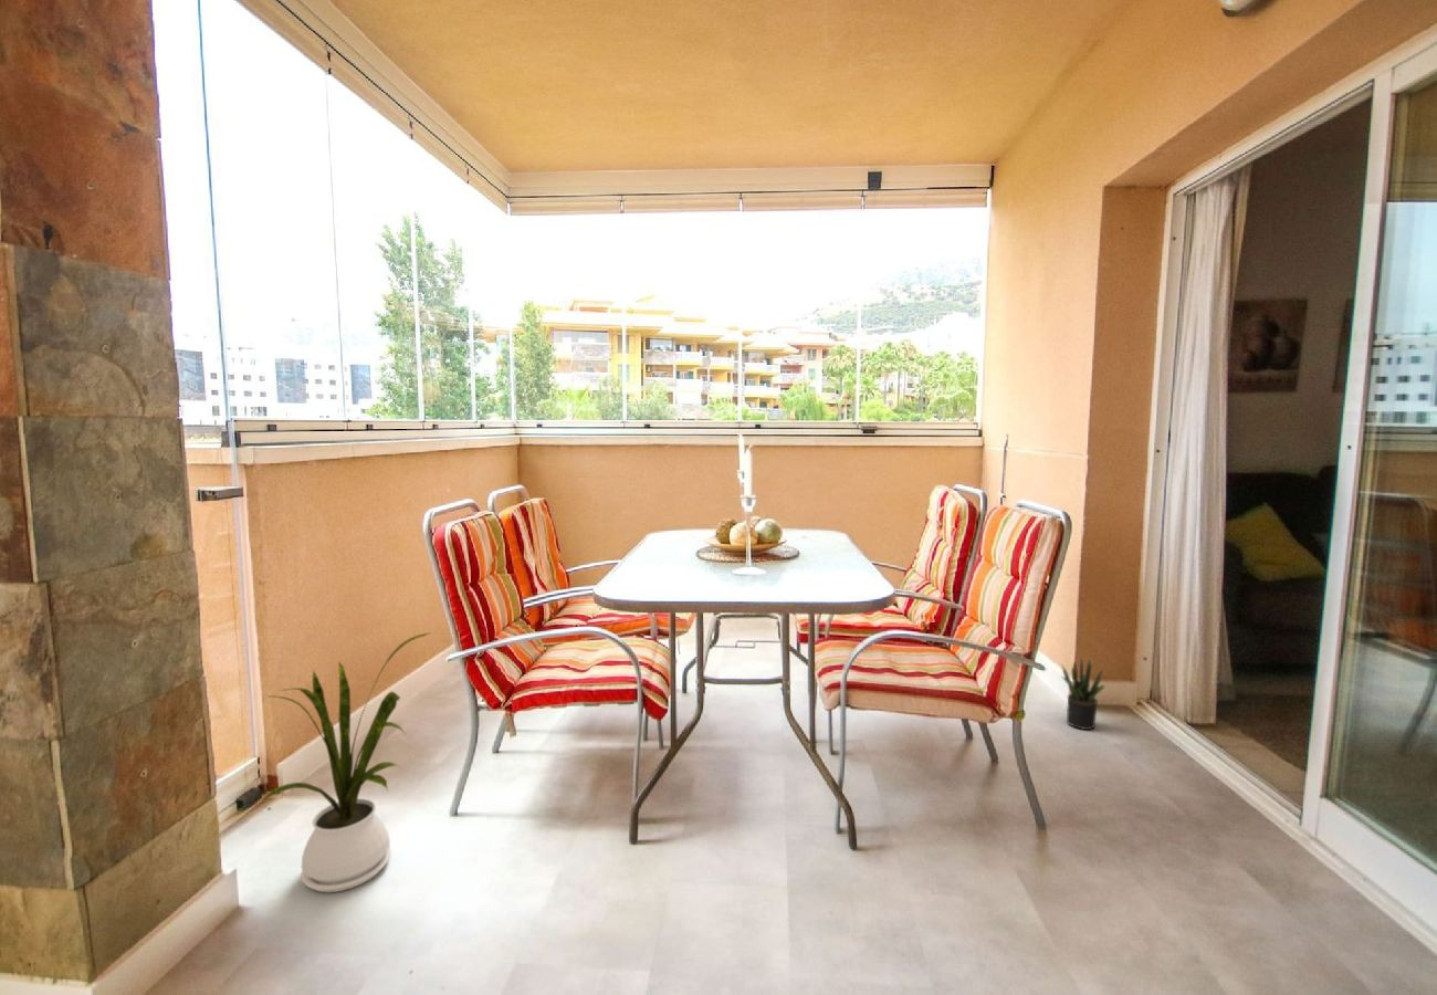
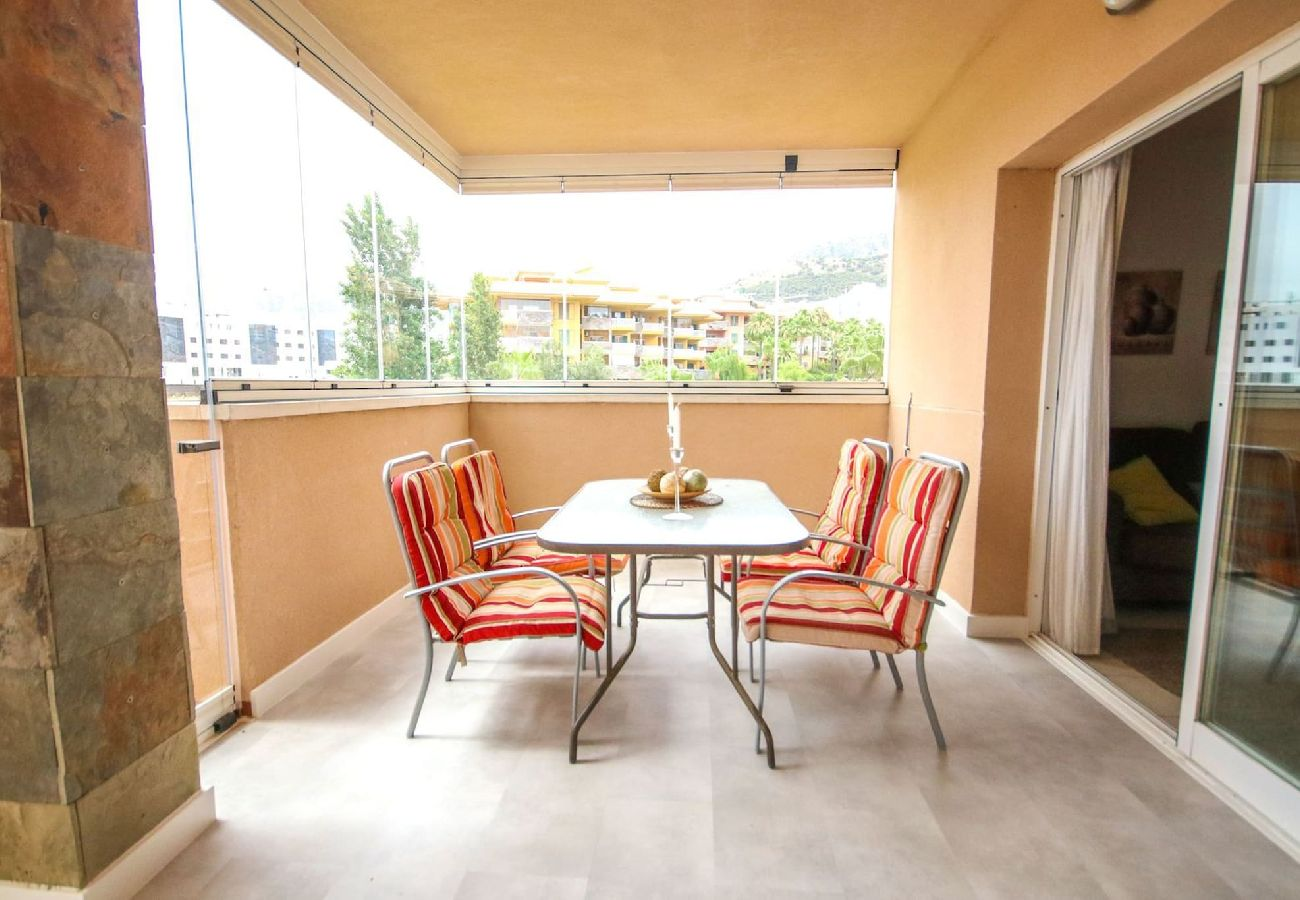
- potted plant [1060,657,1106,731]
- house plant [259,631,433,893]
